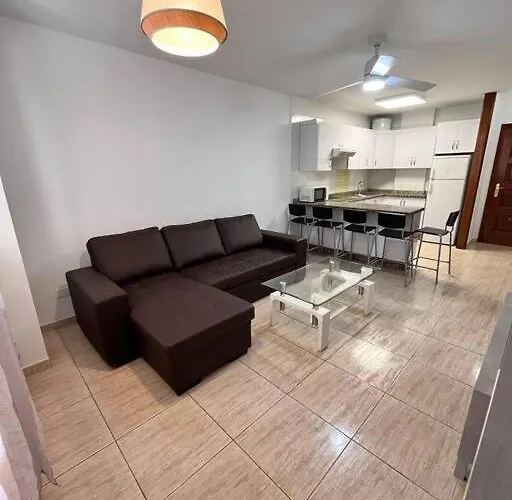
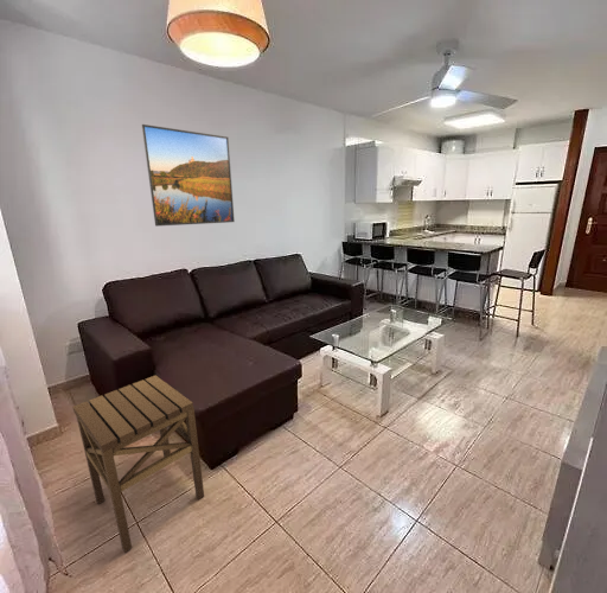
+ side table [72,375,205,554]
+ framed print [141,123,236,228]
